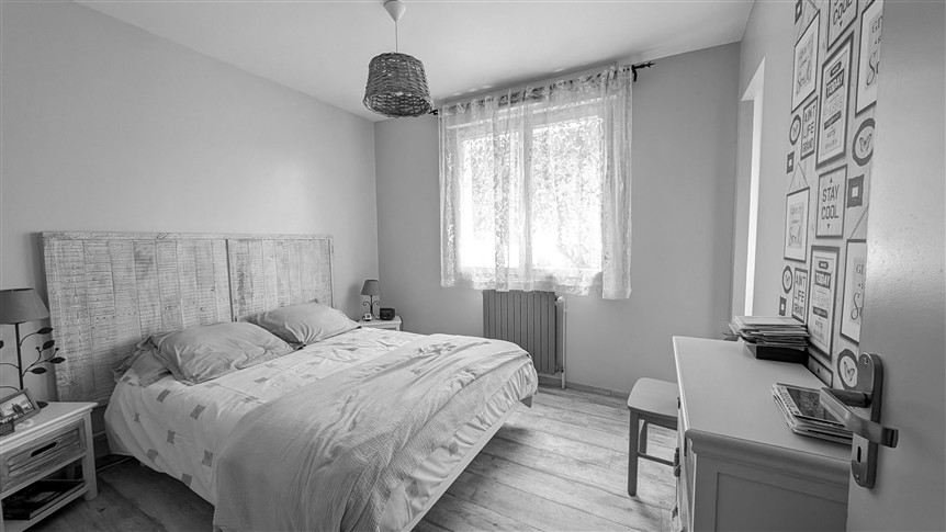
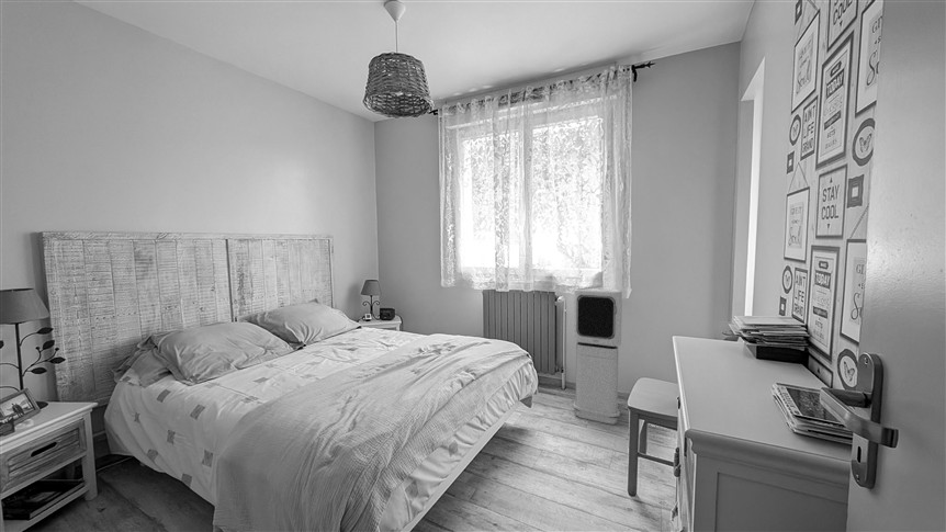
+ air purifier [572,285,623,426]
